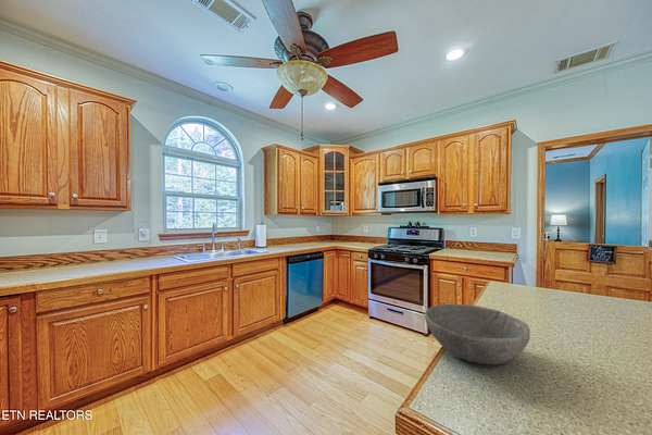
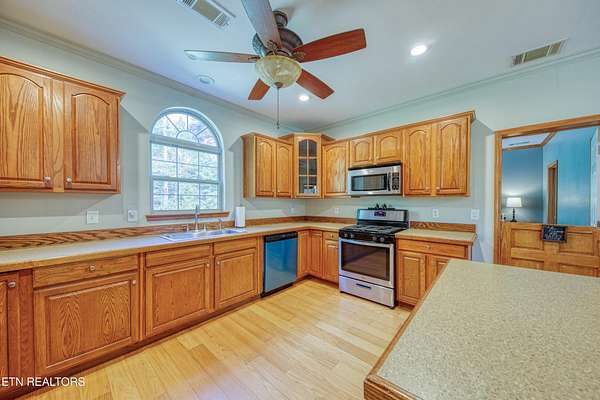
- bowl [424,303,531,365]
